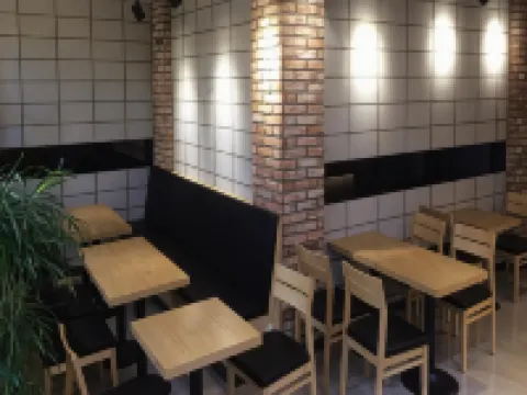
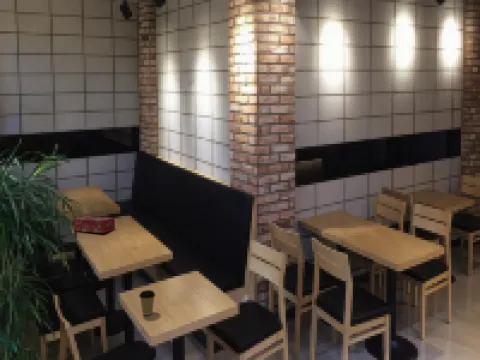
+ tissue box [73,215,116,234]
+ coffee cup [138,289,156,316]
